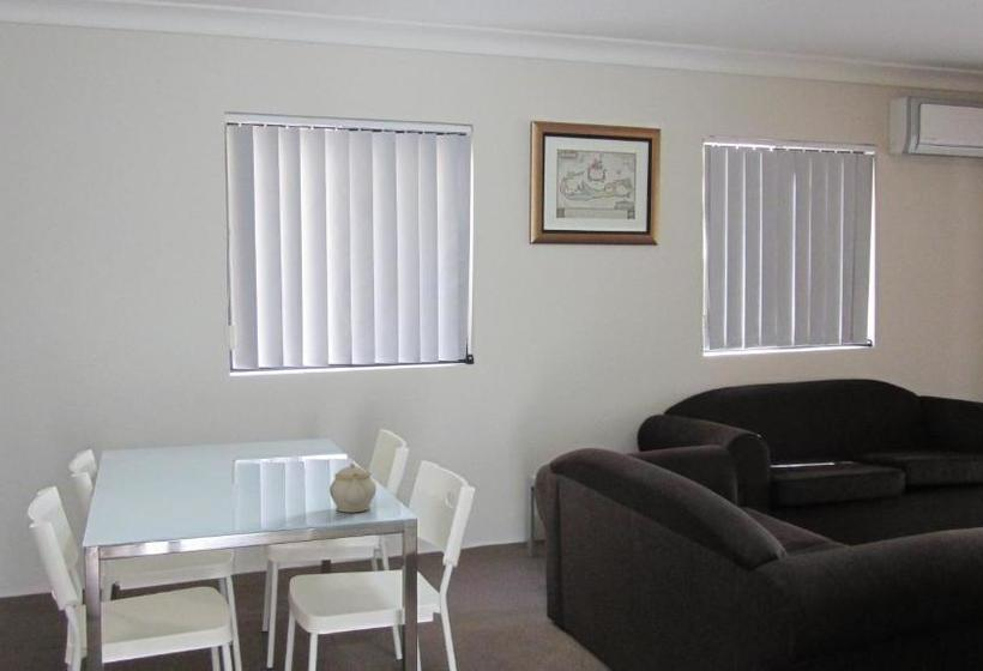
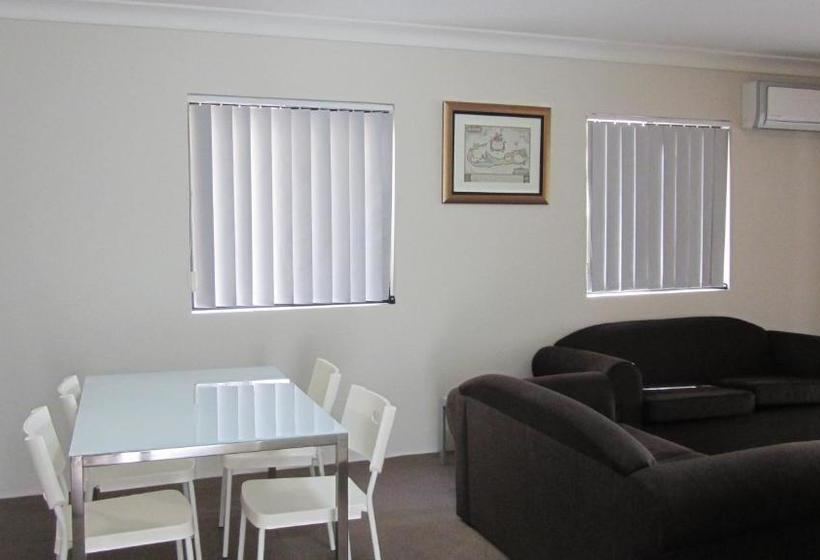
- teapot [328,463,378,513]
